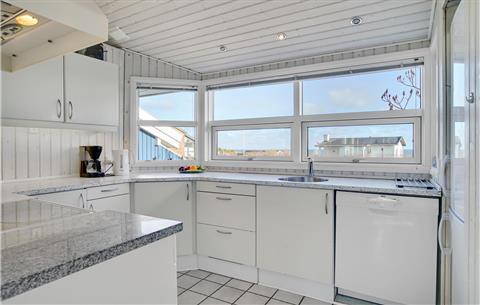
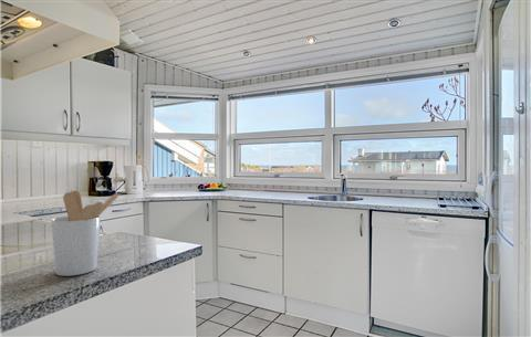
+ utensil holder [50,190,121,277]
